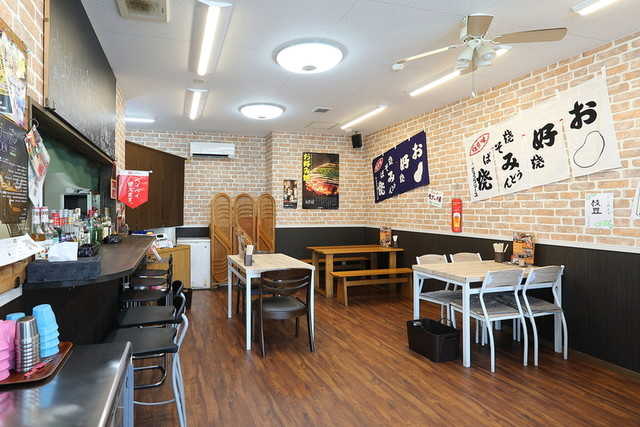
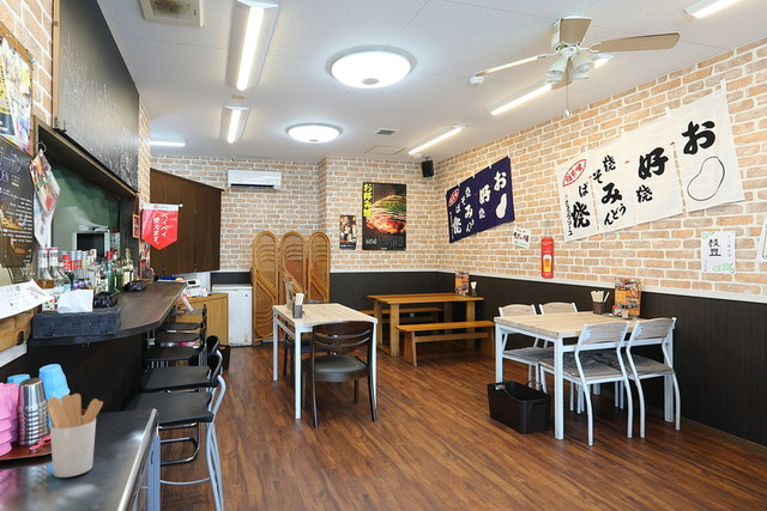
+ utensil holder [46,393,104,479]
